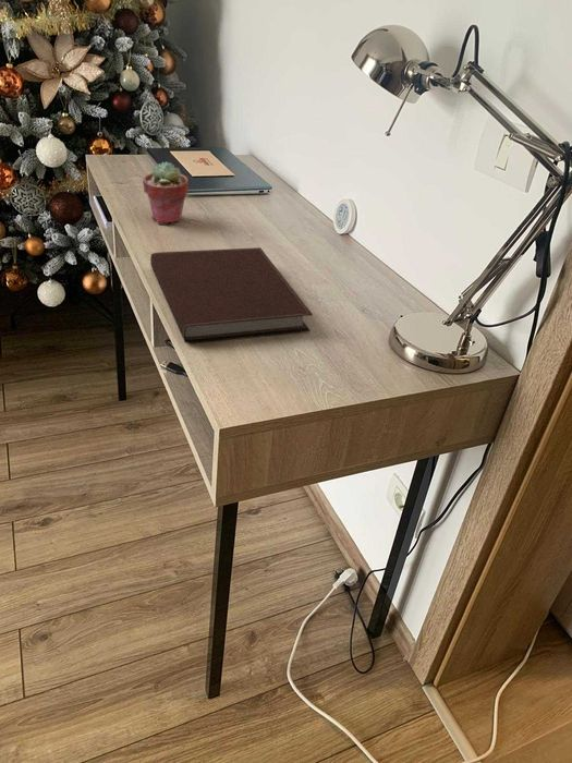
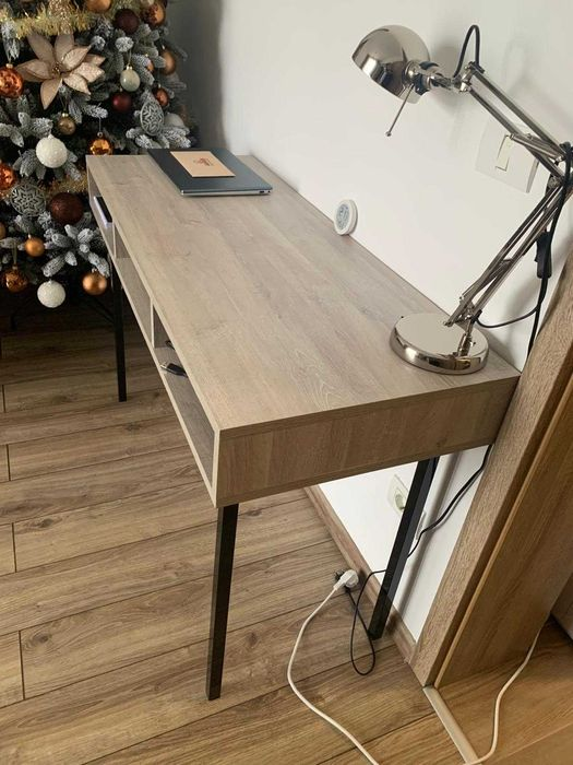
- notebook [149,246,314,344]
- potted succulent [142,161,190,226]
